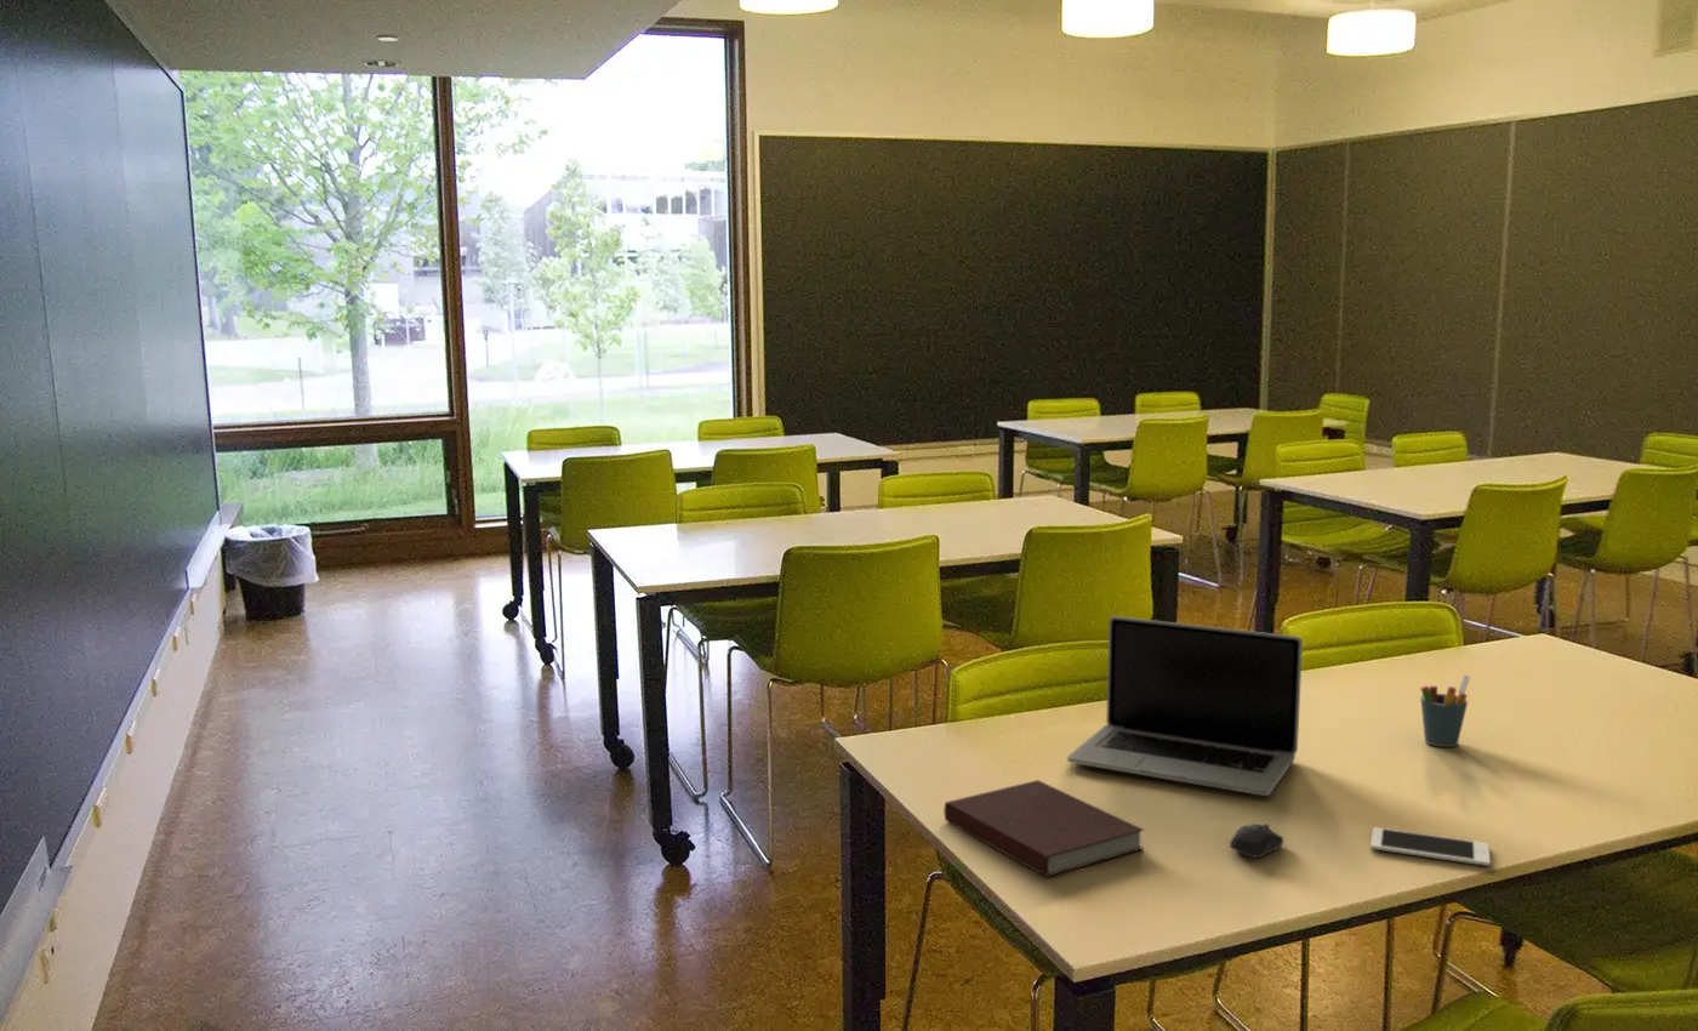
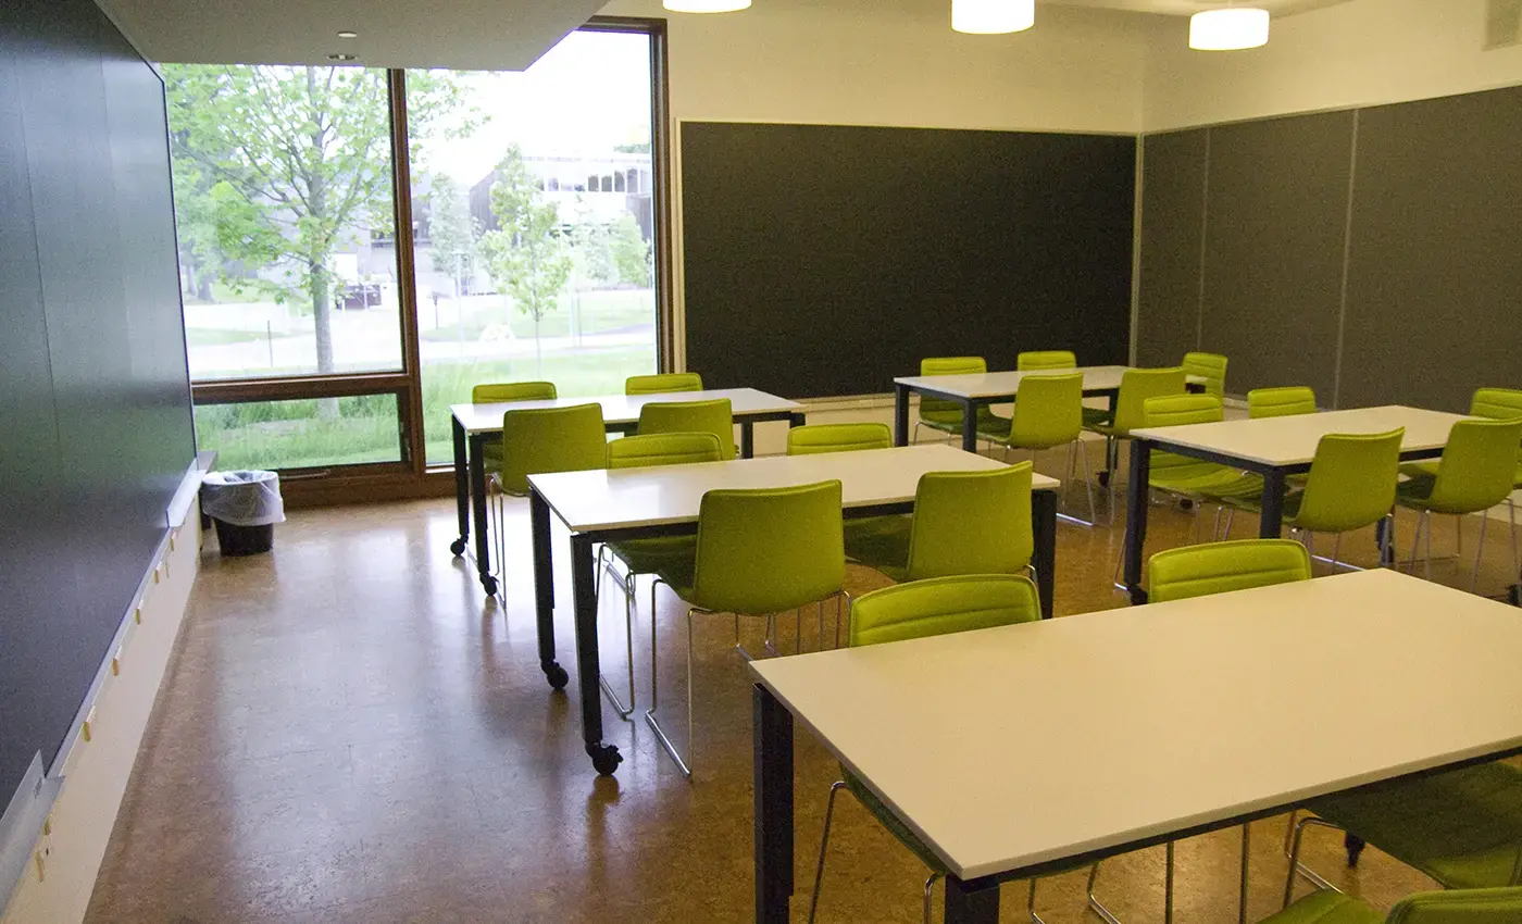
- cell phone [1369,826,1492,867]
- pen holder [1419,673,1471,748]
- laptop [1066,615,1304,797]
- notebook [942,779,1146,878]
- computer mouse [1229,822,1284,859]
